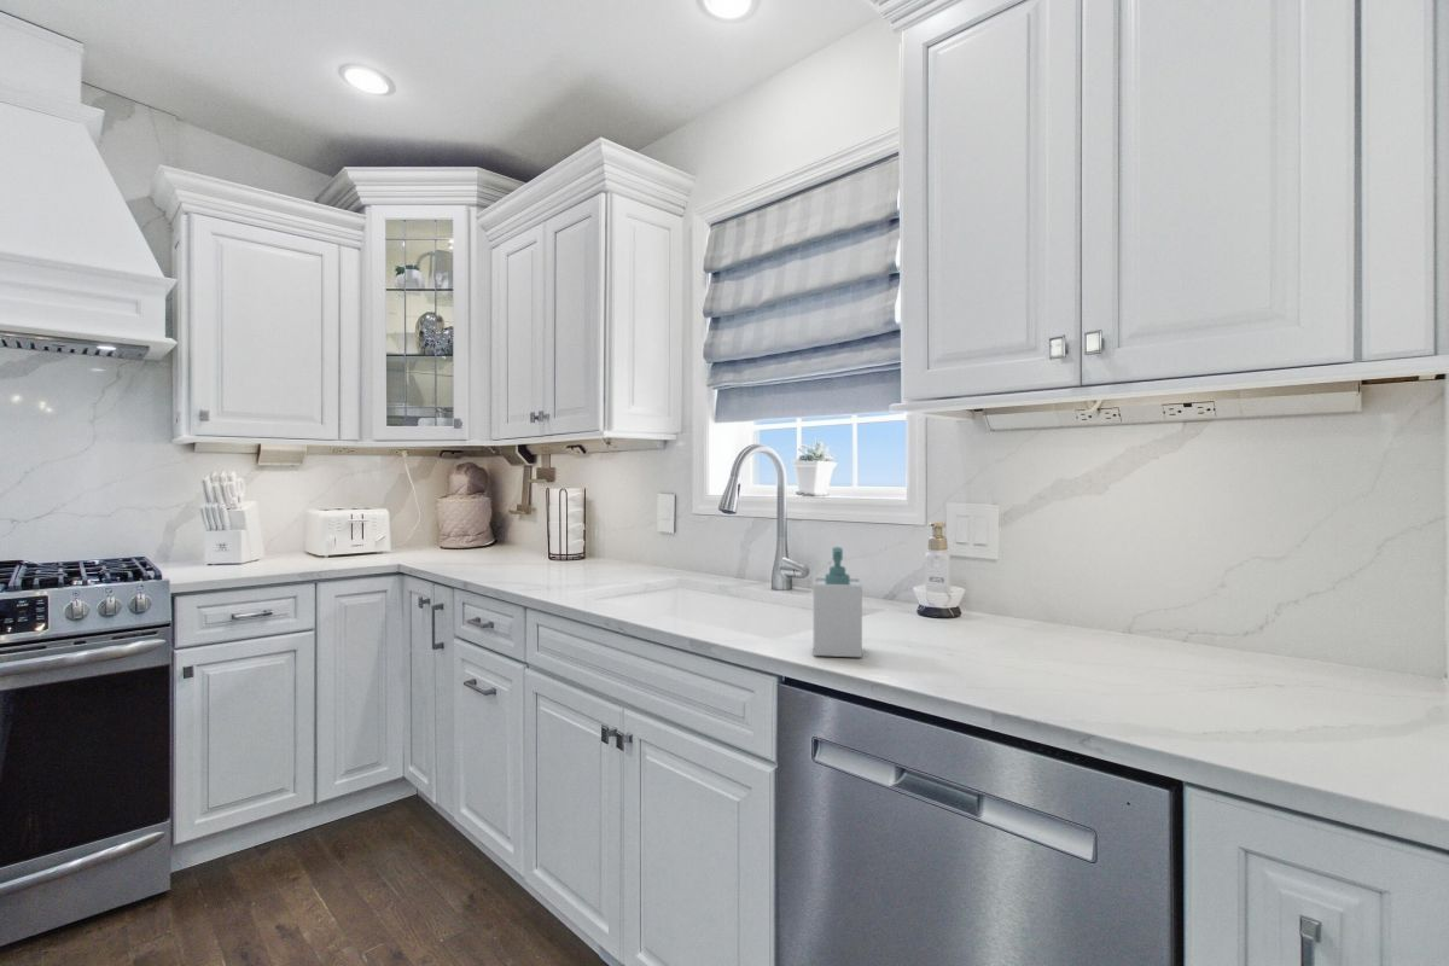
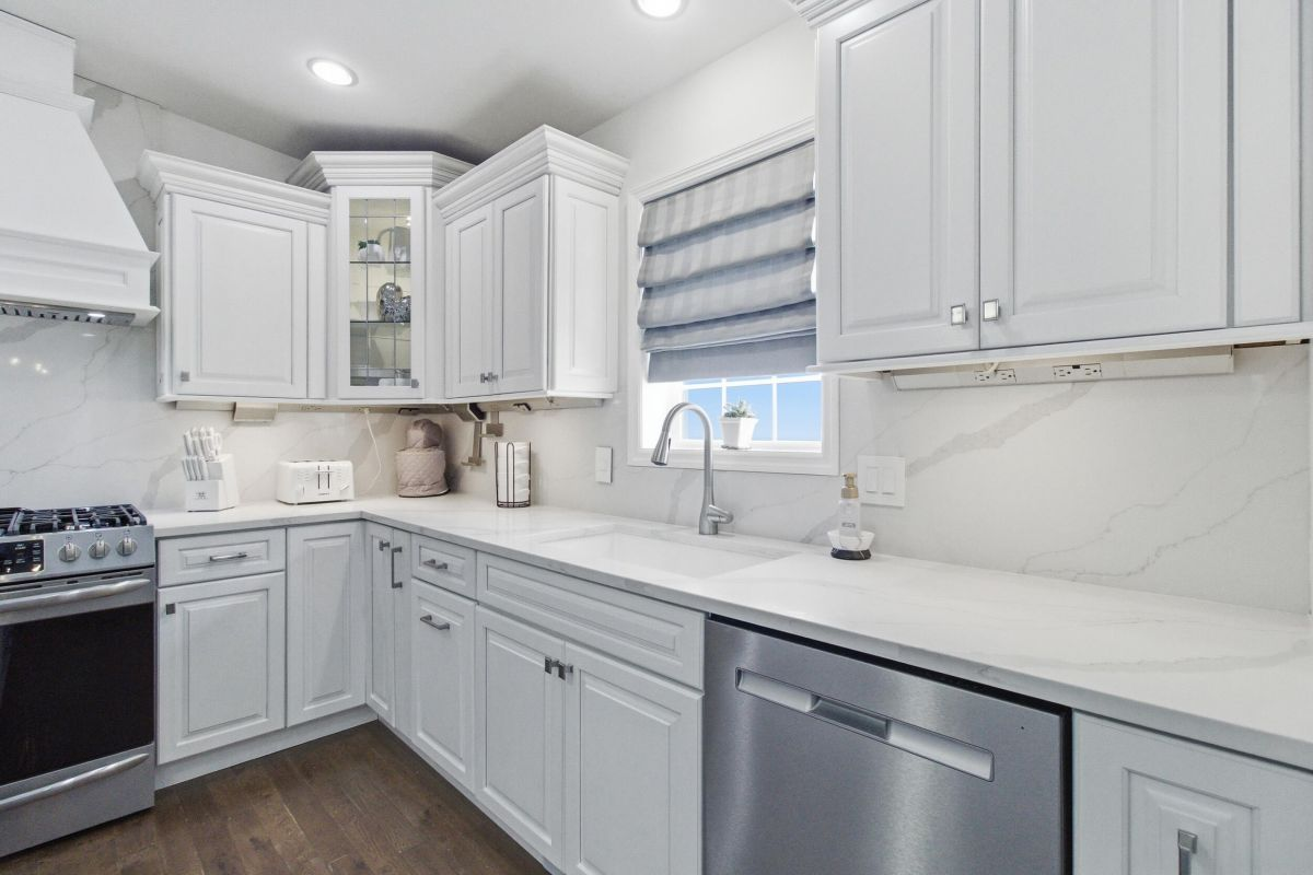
- soap bottle [813,546,863,658]
